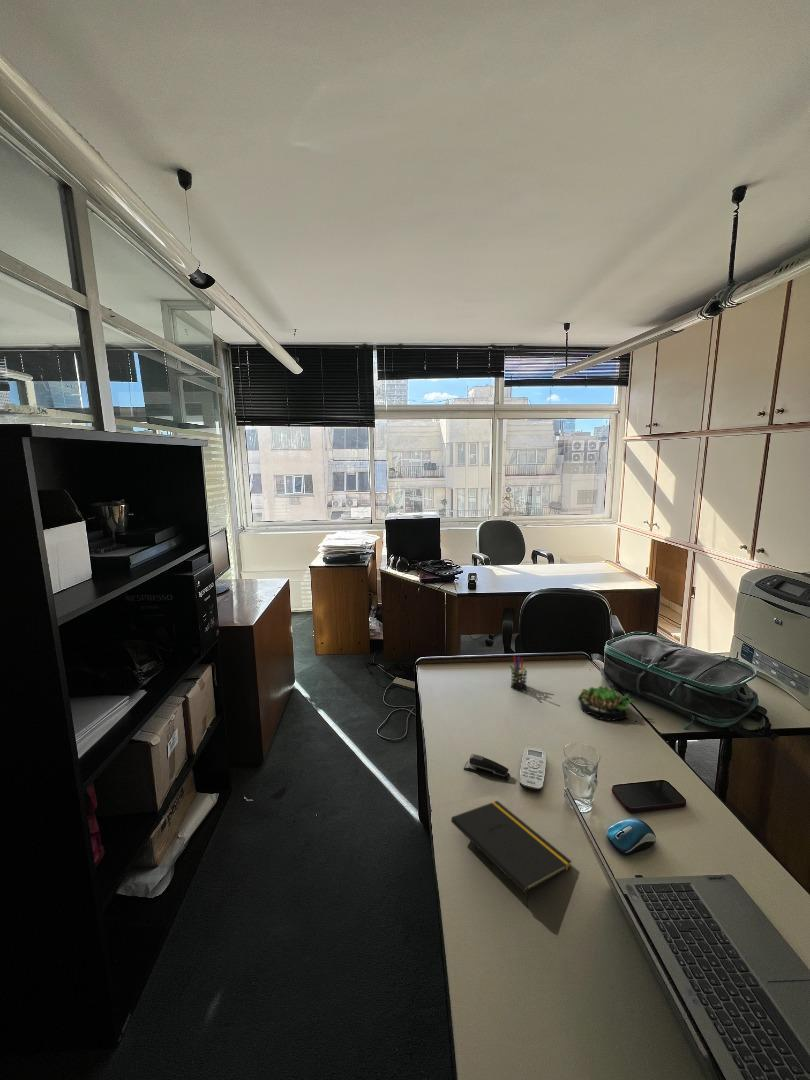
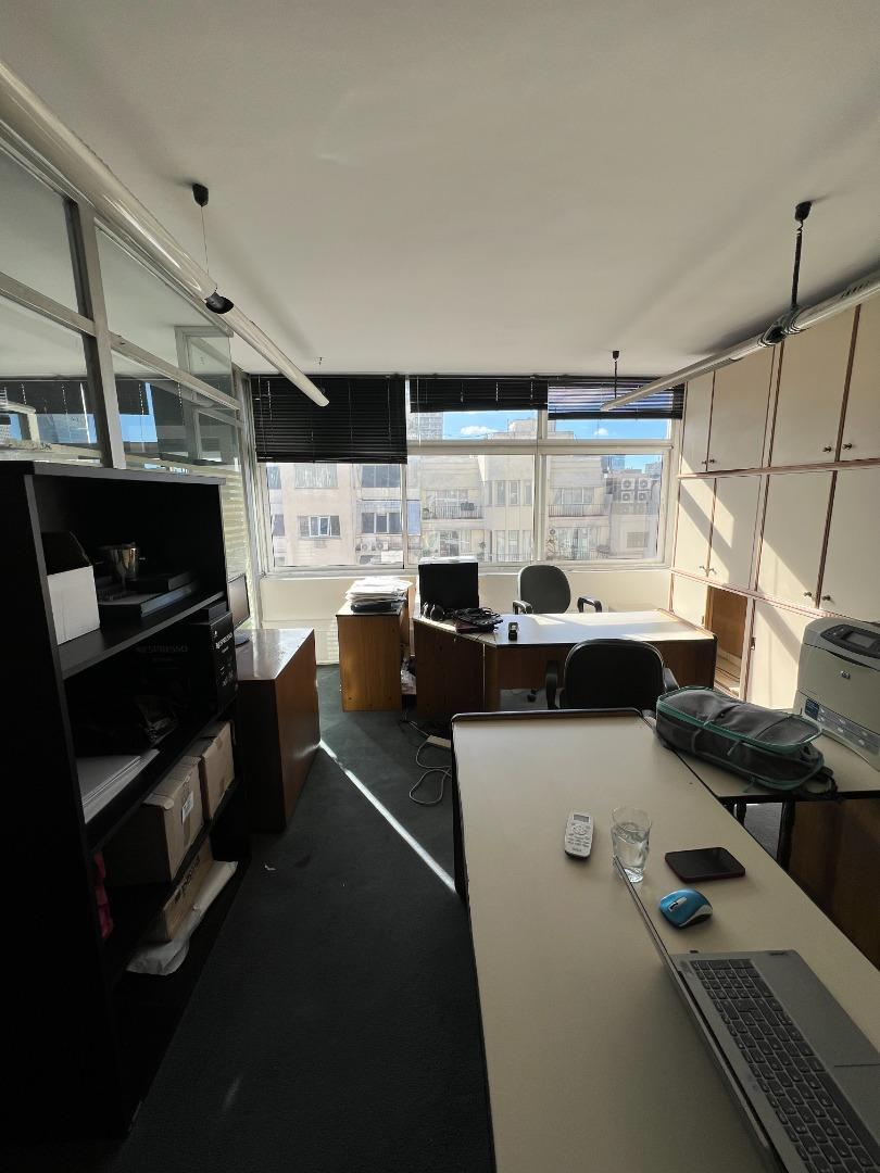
- notepad [450,800,573,909]
- stapler [463,753,510,782]
- succulent plant [577,684,635,722]
- pen holder [508,654,528,692]
